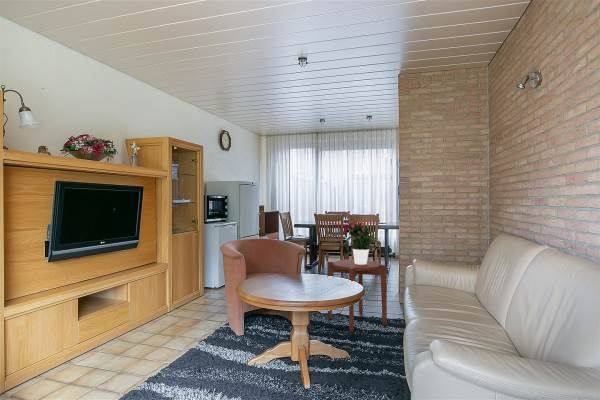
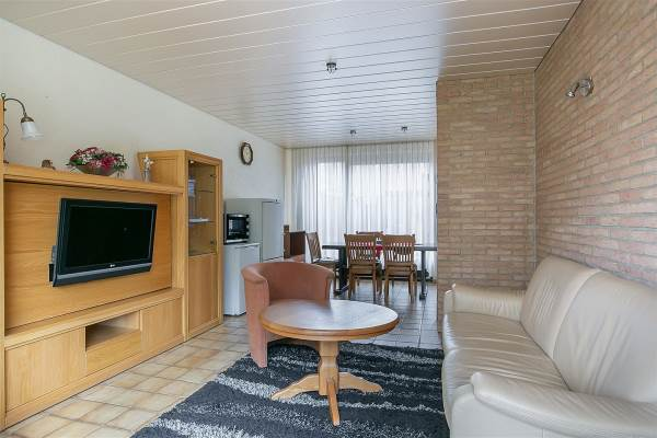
- potted flower [343,220,378,265]
- side table [327,258,388,333]
